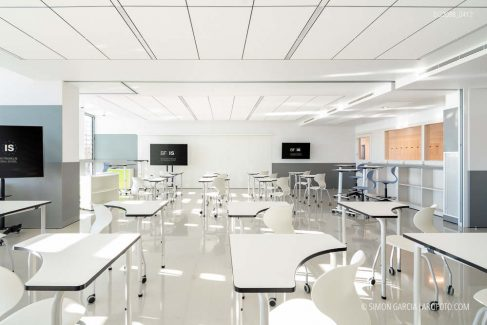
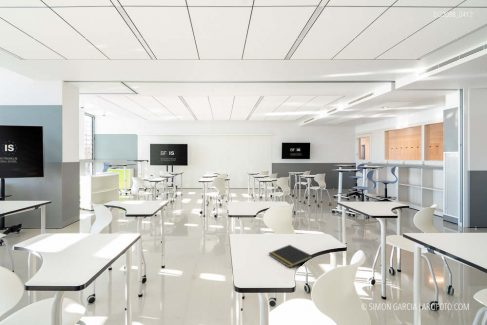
+ notepad [268,244,313,269]
